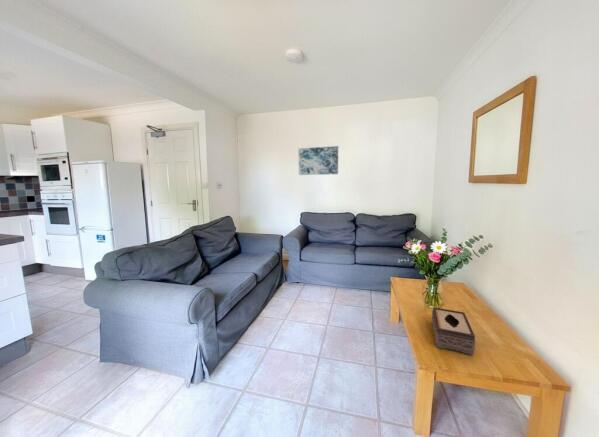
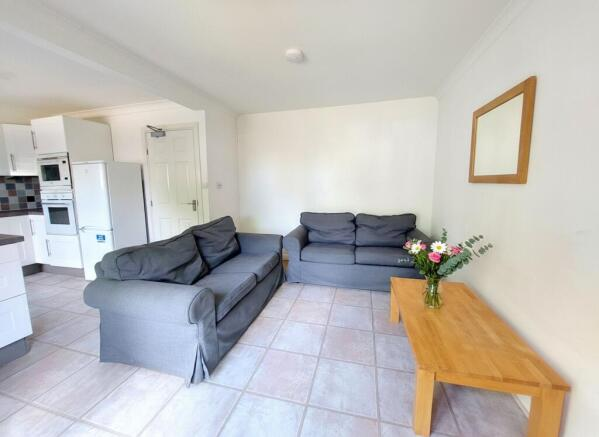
- tissue box [431,306,476,356]
- wall art [298,145,339,176]
